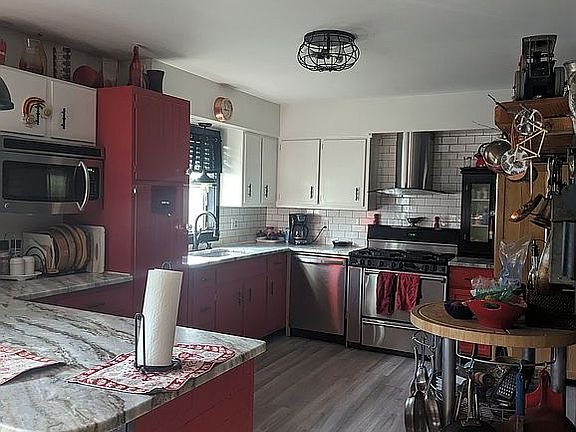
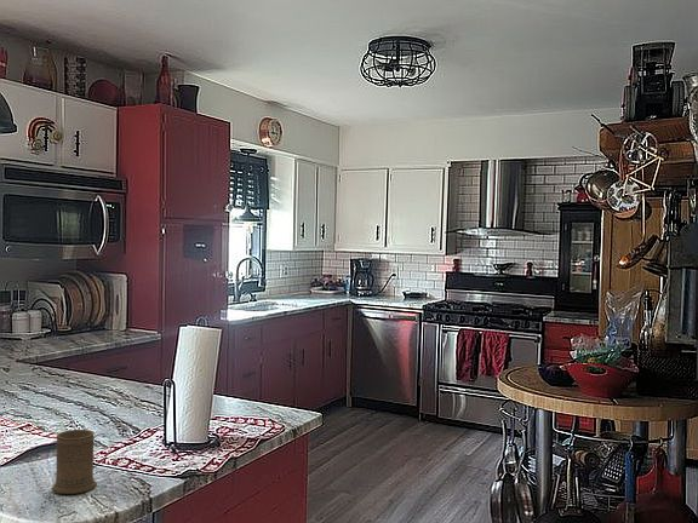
+ mug [51,429,113,495]
